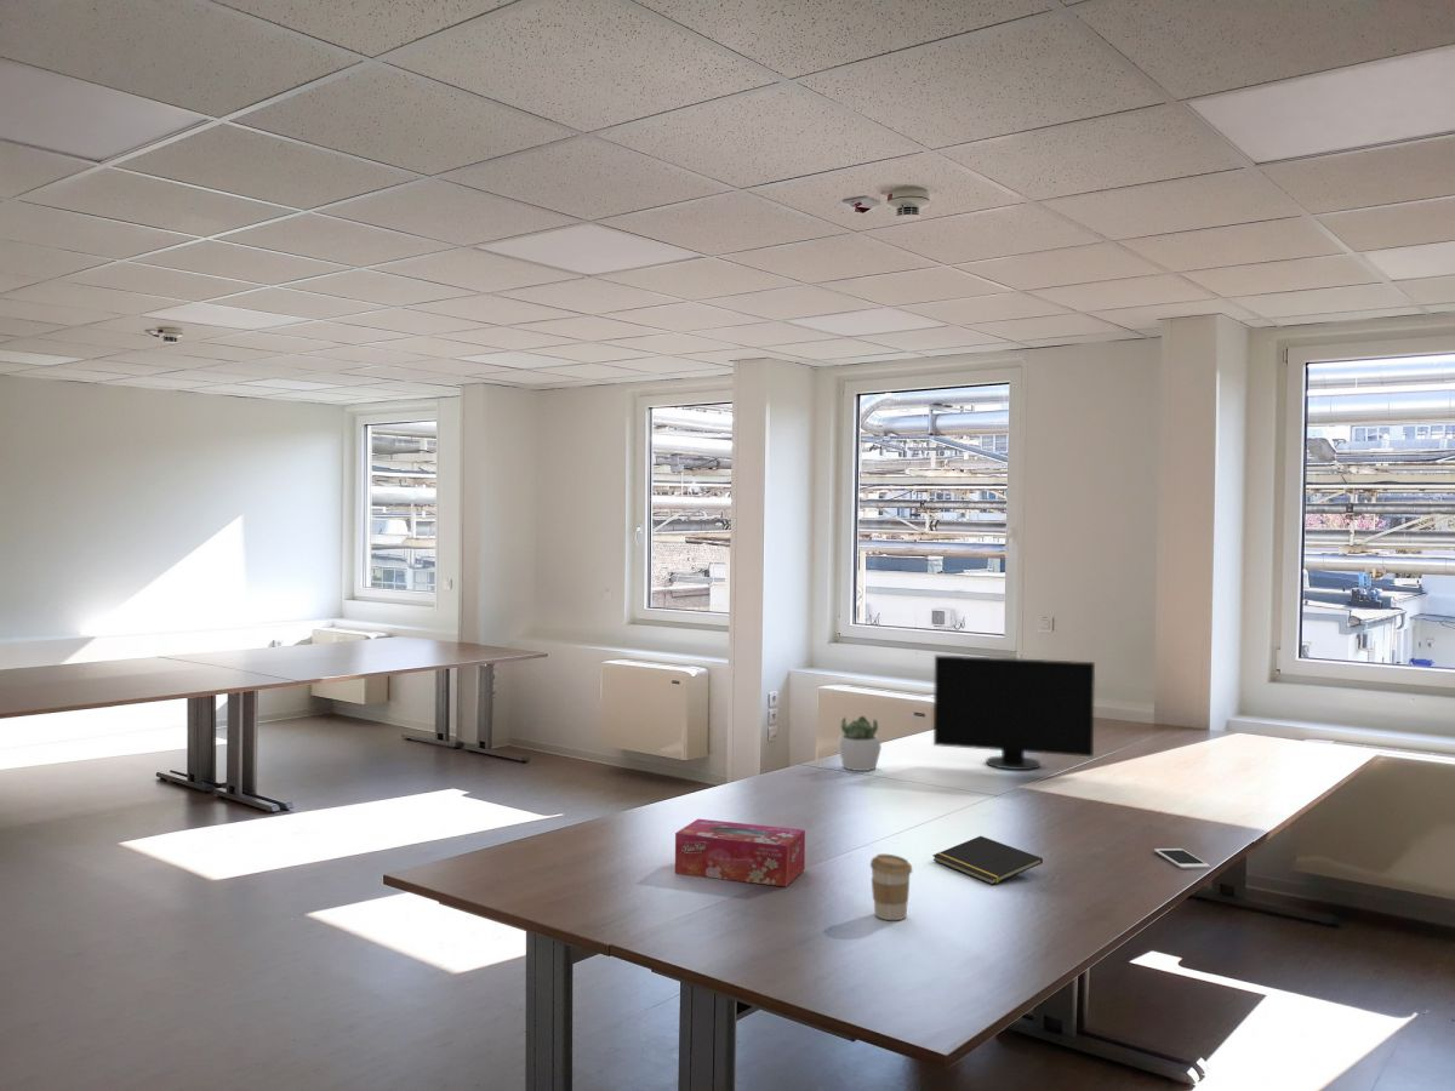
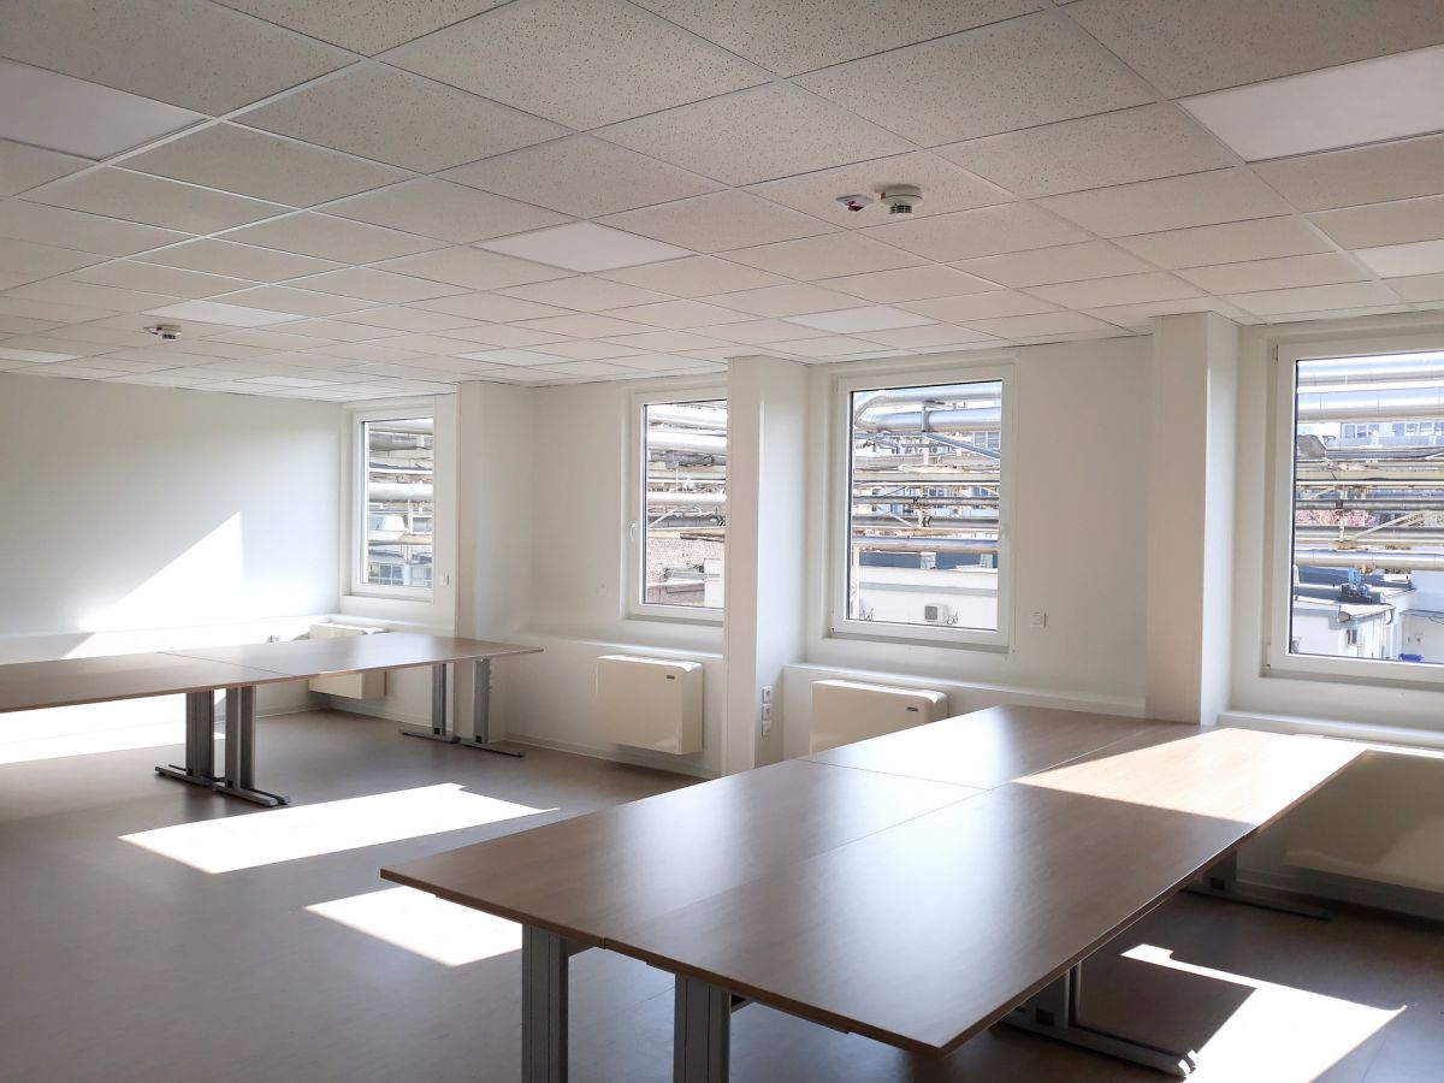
- succulent plant [837,715,883,772]
- computer monitor [932,653,1096,771]
- tissue box [674,818,806,887]
- notepad [931,835,1044,886]
- cell phone [1153,847,1211,869]
- coffee cup [869,853,913,921]
